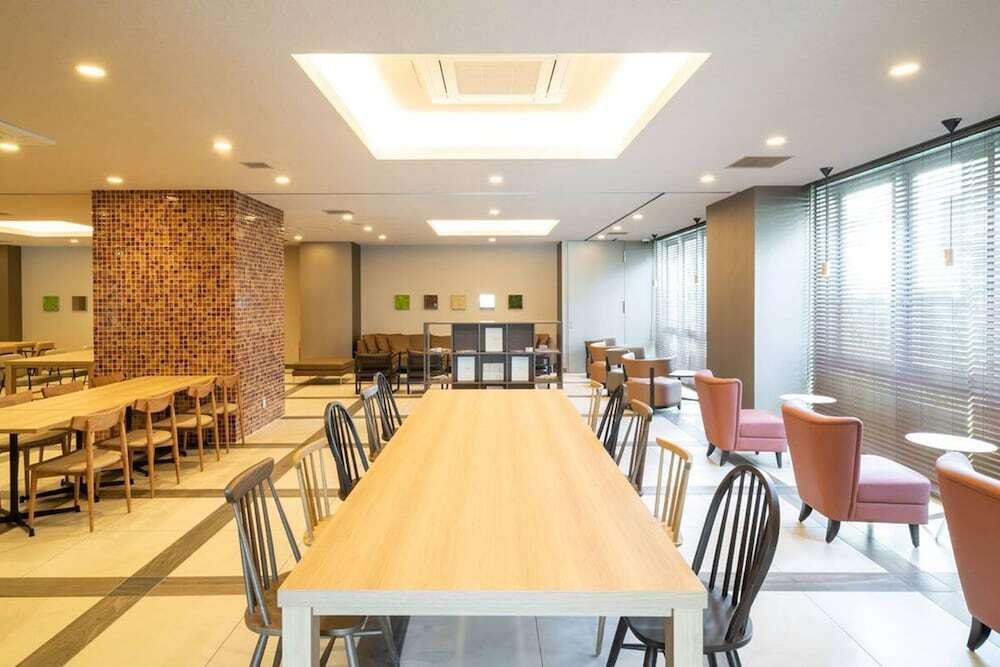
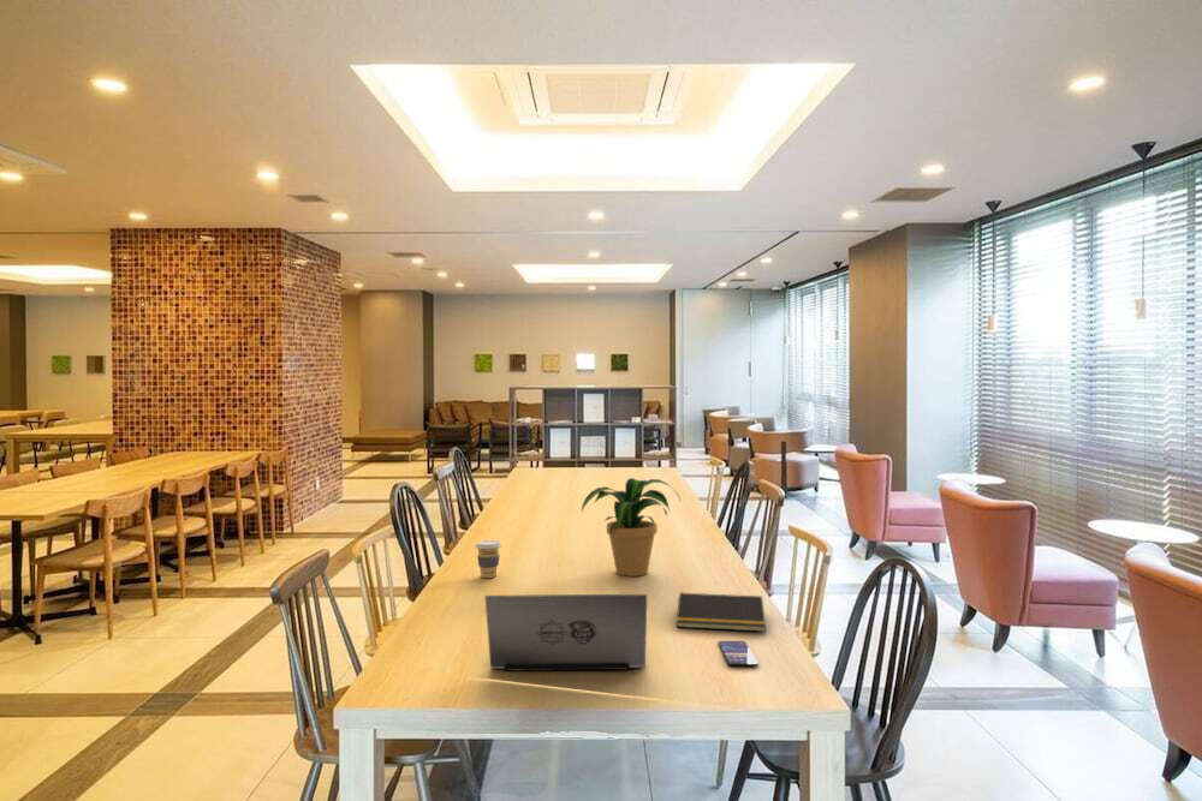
+ coffee cup [475,539,502,579]
+ potted plant [581,477,682,578]
+ laptop [484,593,648,673]
+ smartphone [716,640,760,666]
+ notepad [676,592,767,633]
